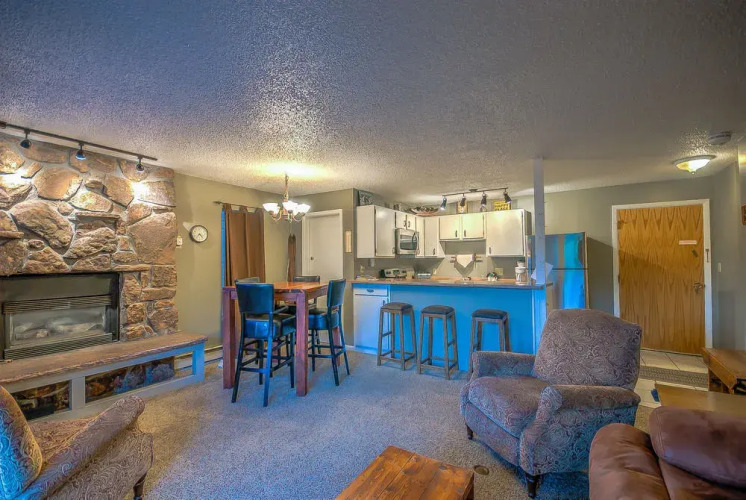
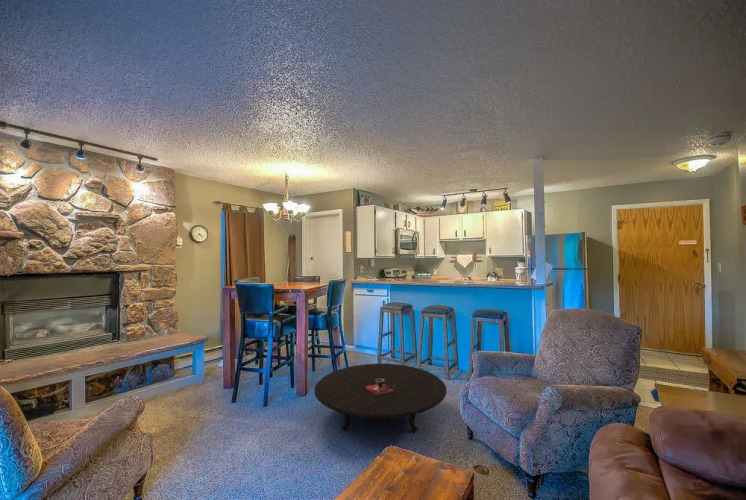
+ table [313,363,448,433]
+ decorative bowl [366,379,396,395]
